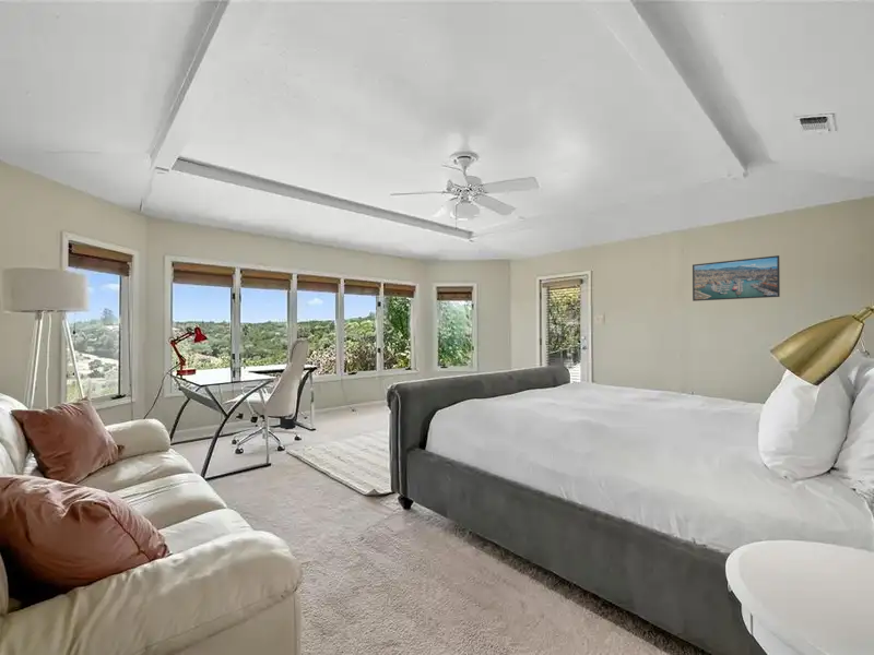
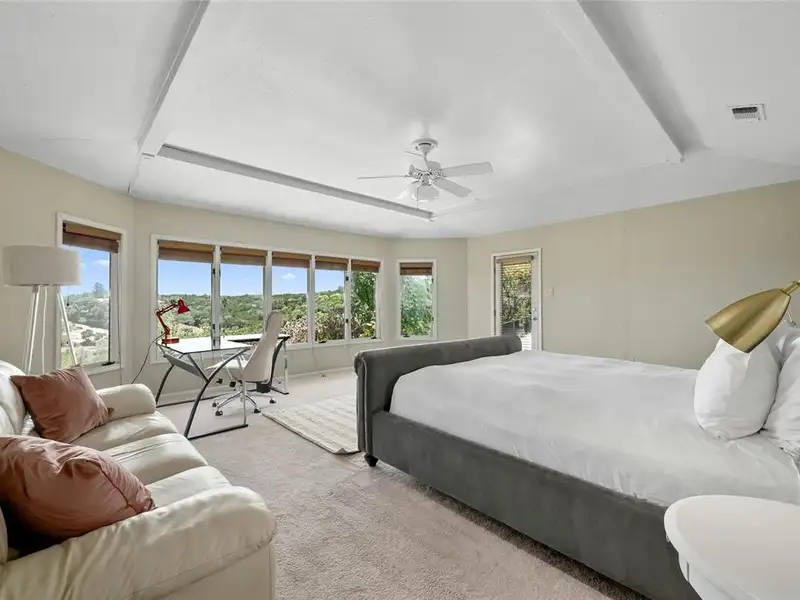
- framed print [692,254,781,302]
